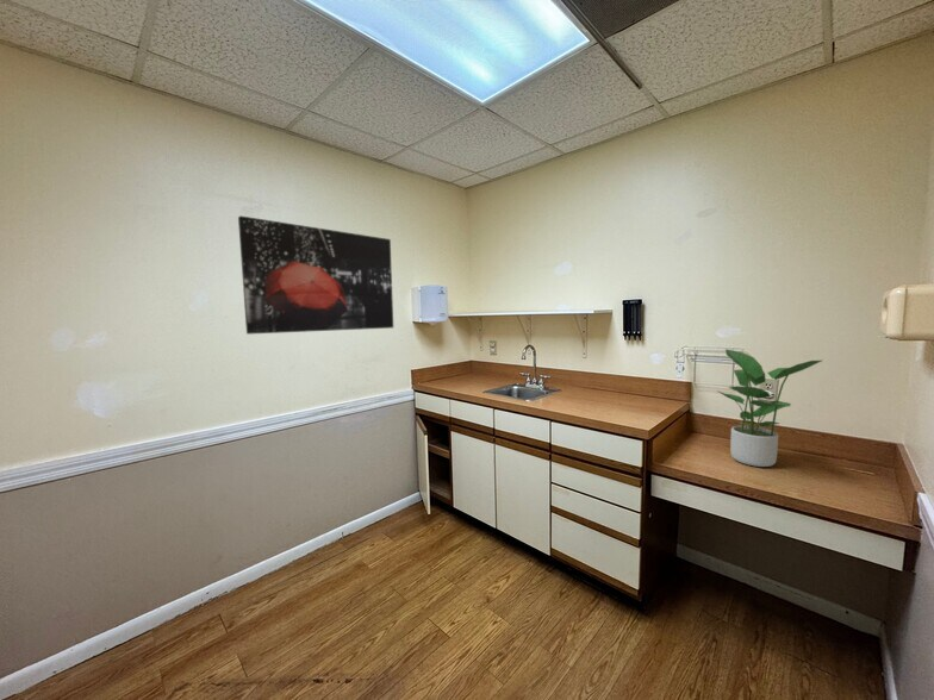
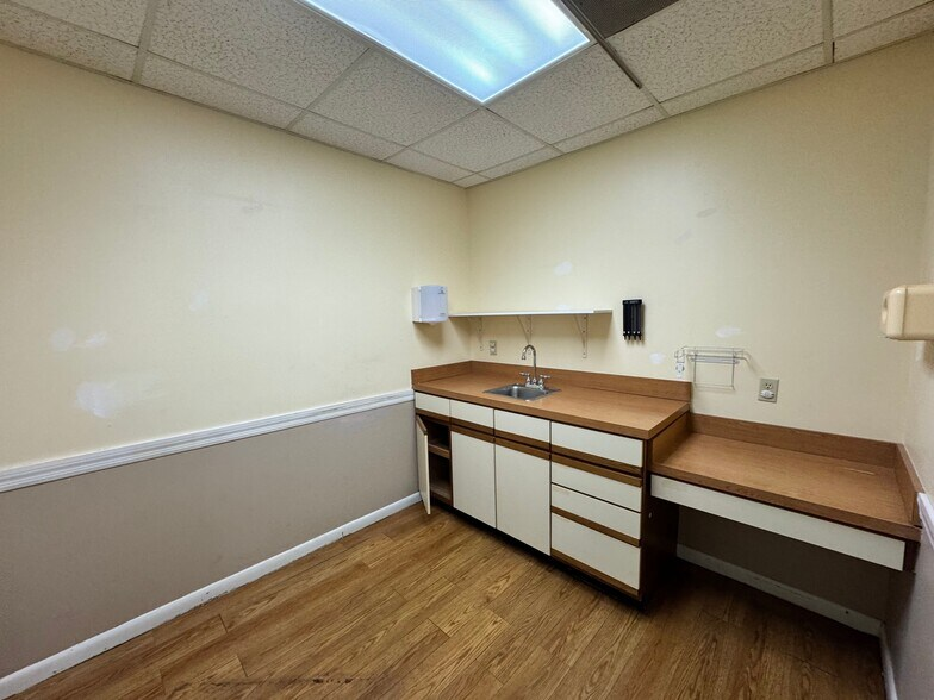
- wall art [237,214,394,336]
- potted plant [717,348,823,468]
